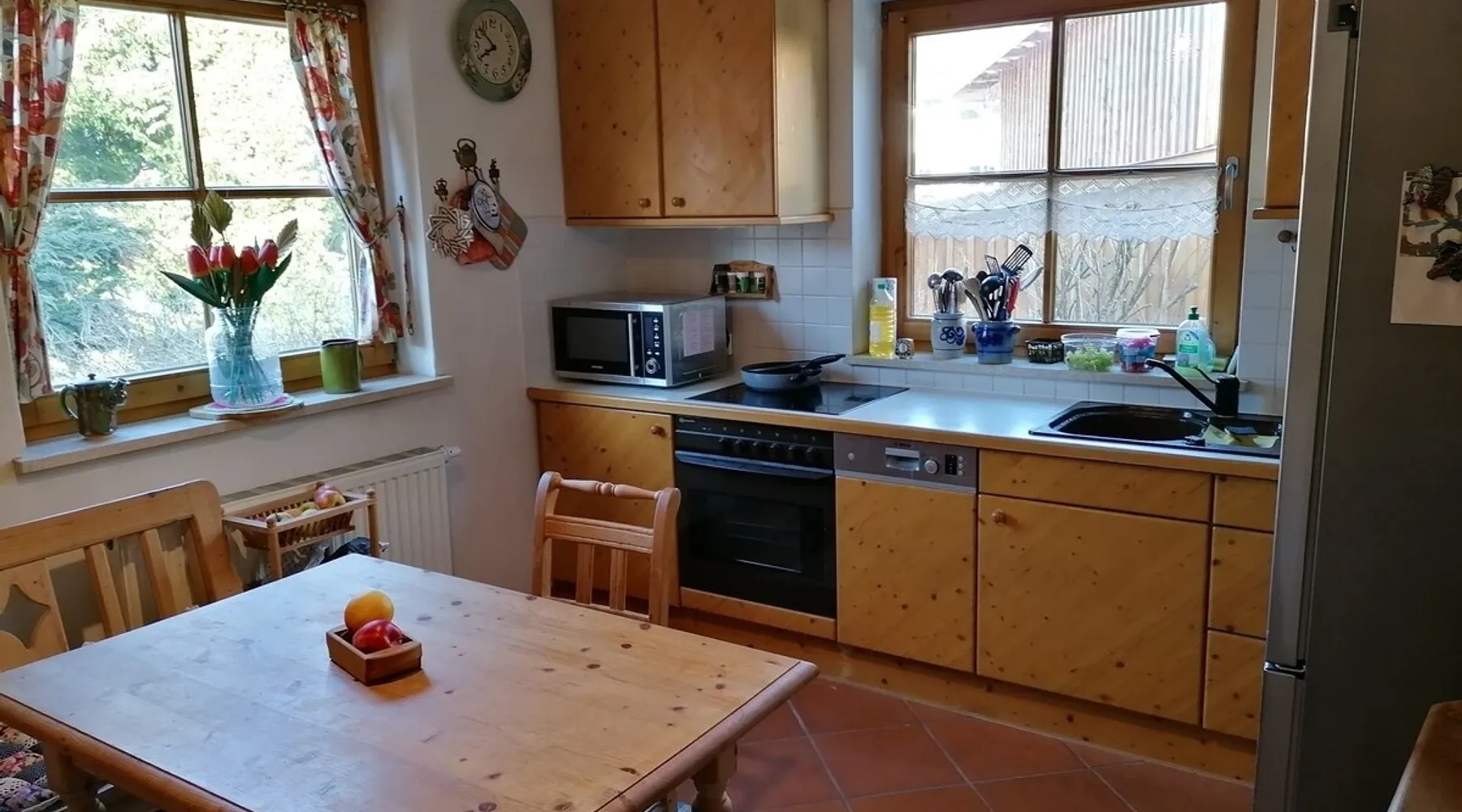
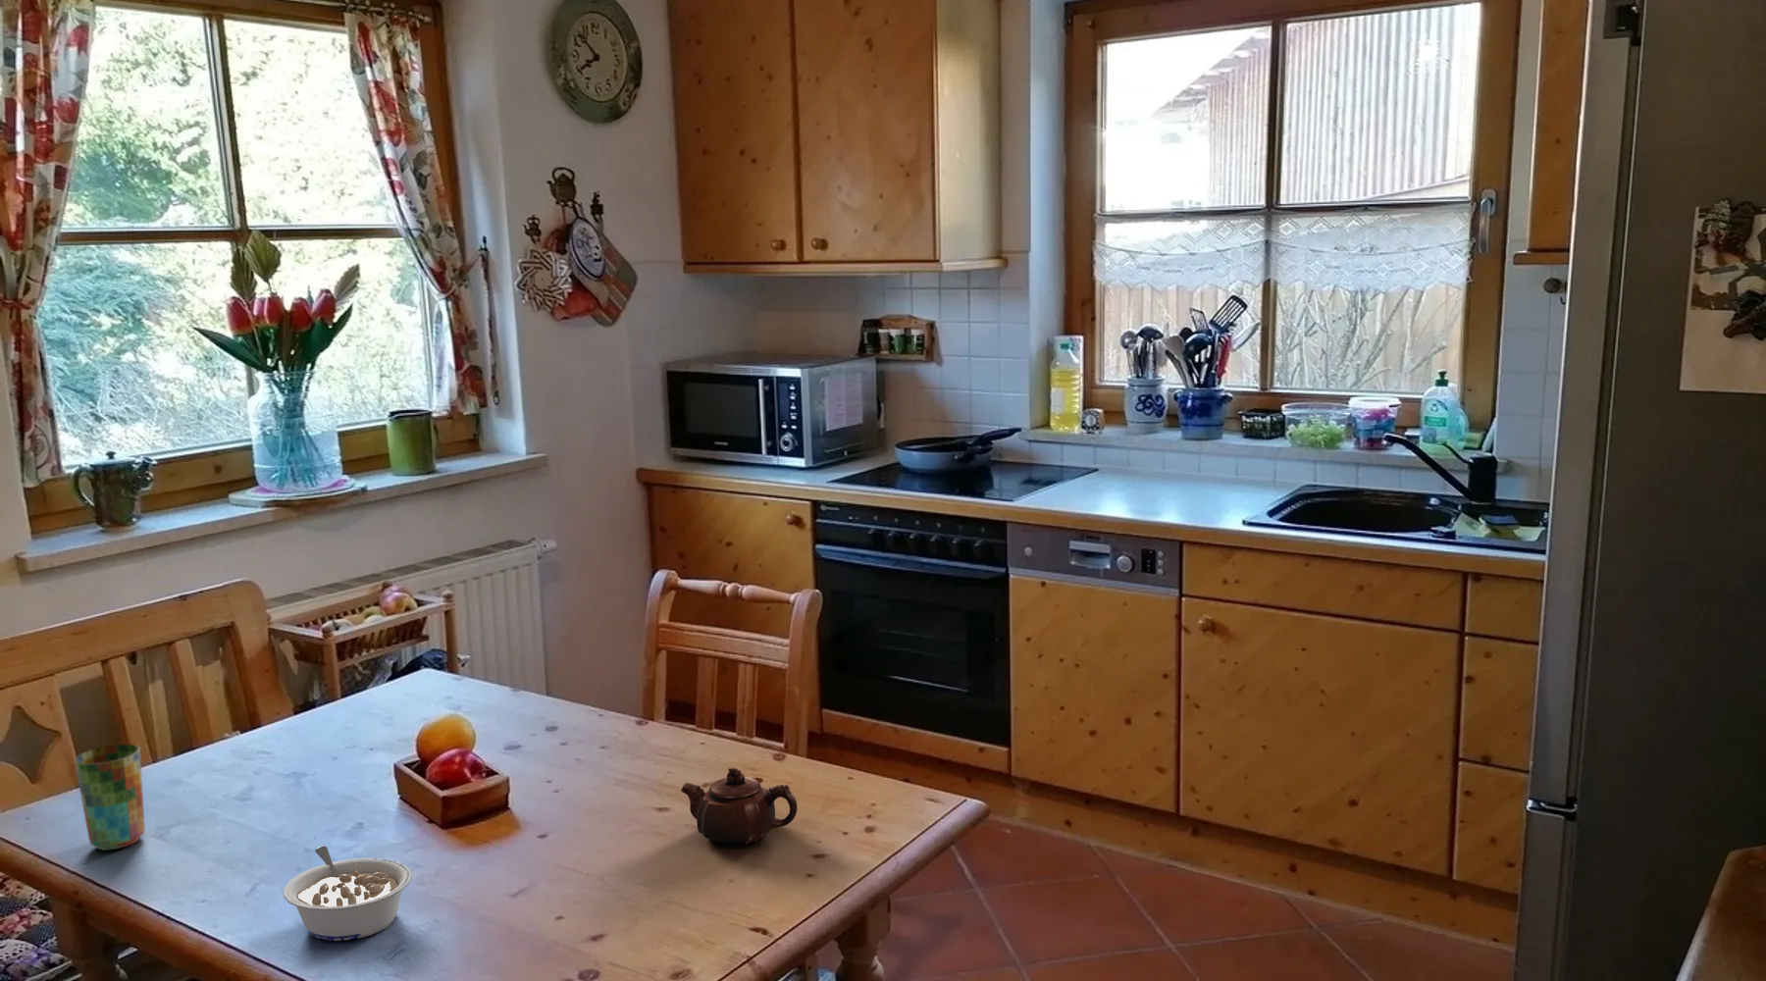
+ cup [74,743,146,852]
+ legume [283,844,413,942]
+ teapot [680,767,798,846]
